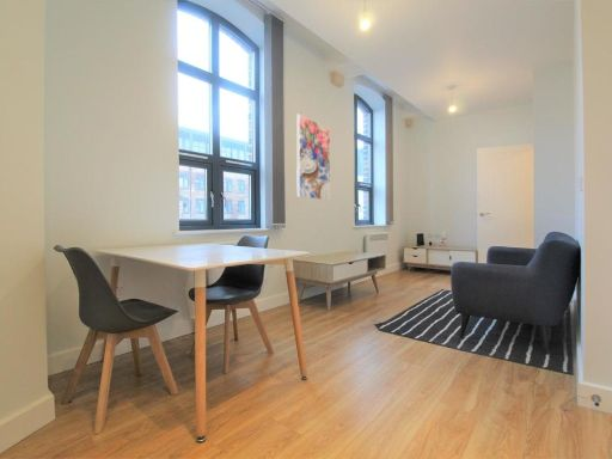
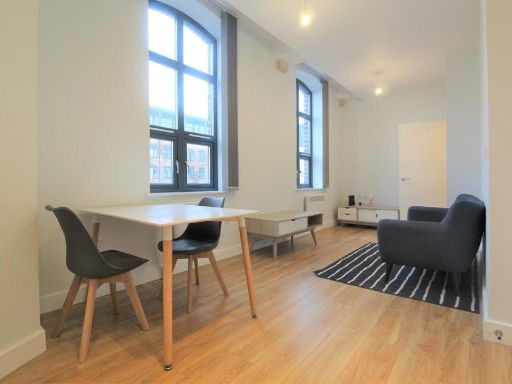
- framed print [295,114,331,202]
